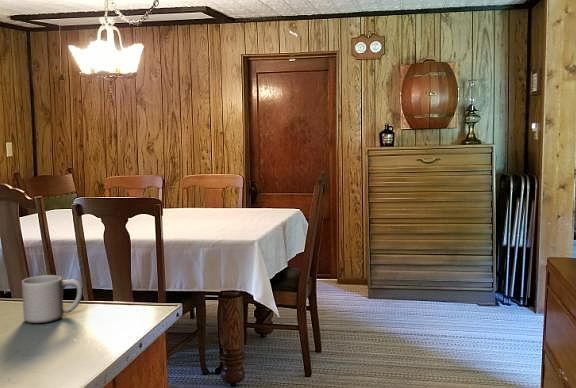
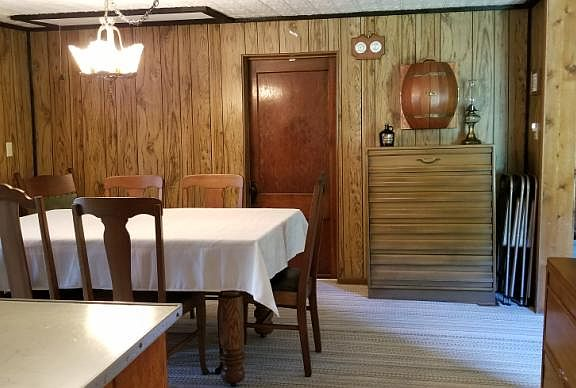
- mug [21,274,84,324]
